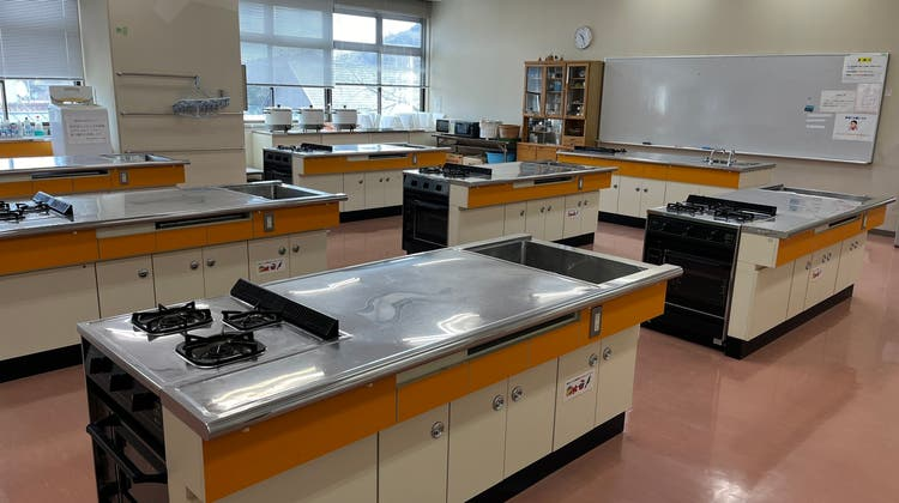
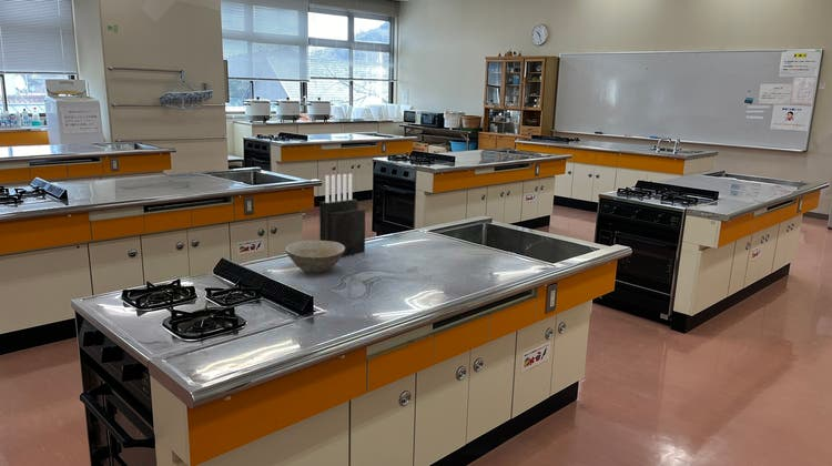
+ knife block [318,172,366,257]
+ bowl [285,240,345,274]
